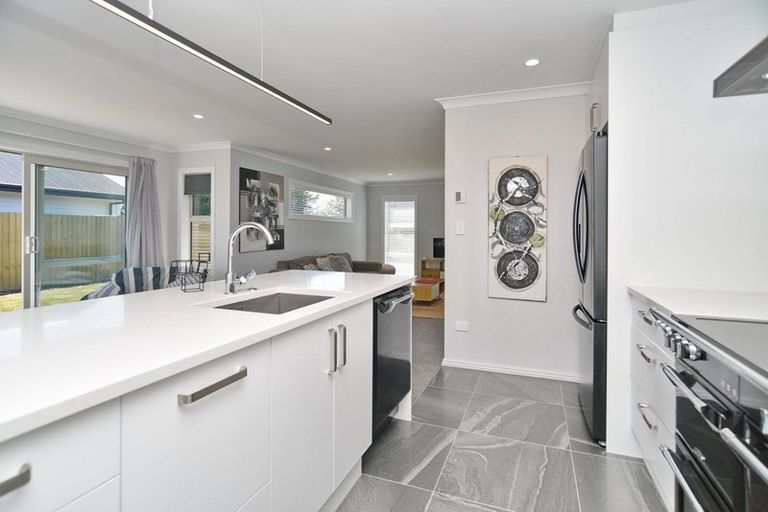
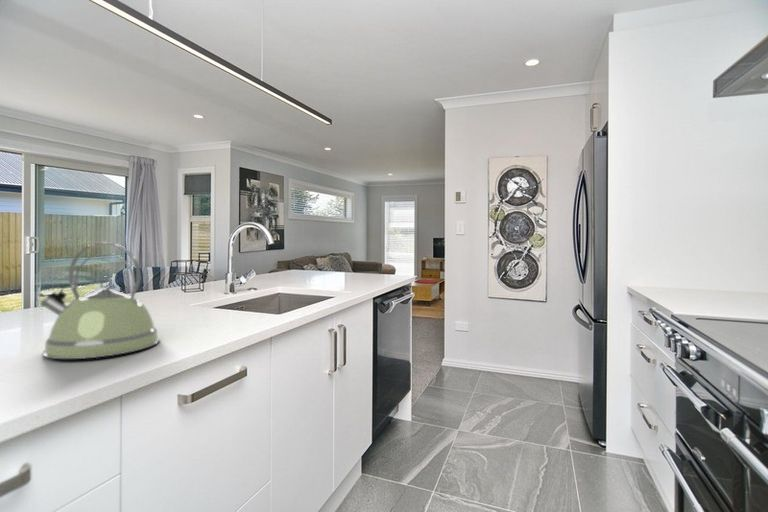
+ kettle [38,241,160,360]
